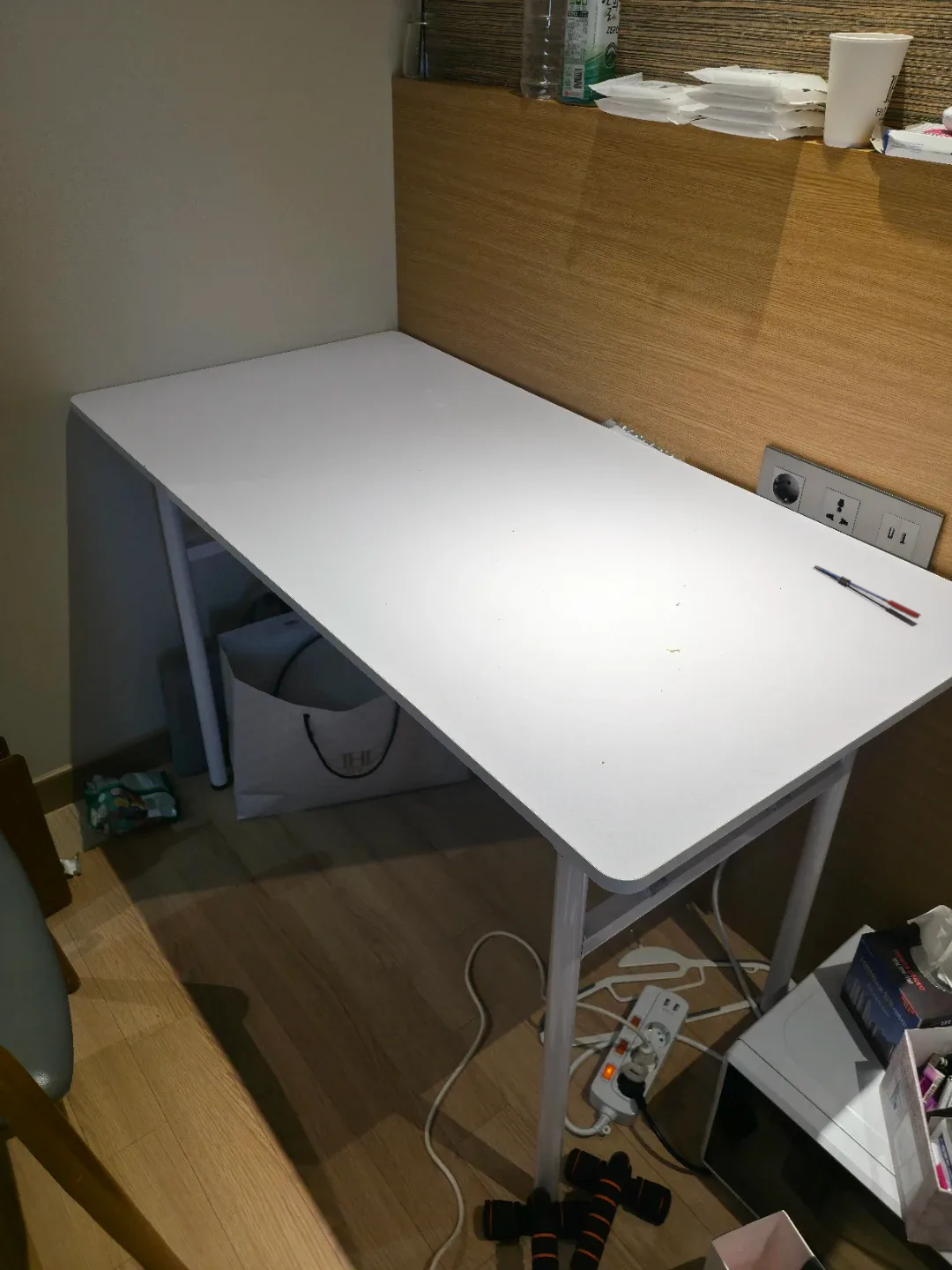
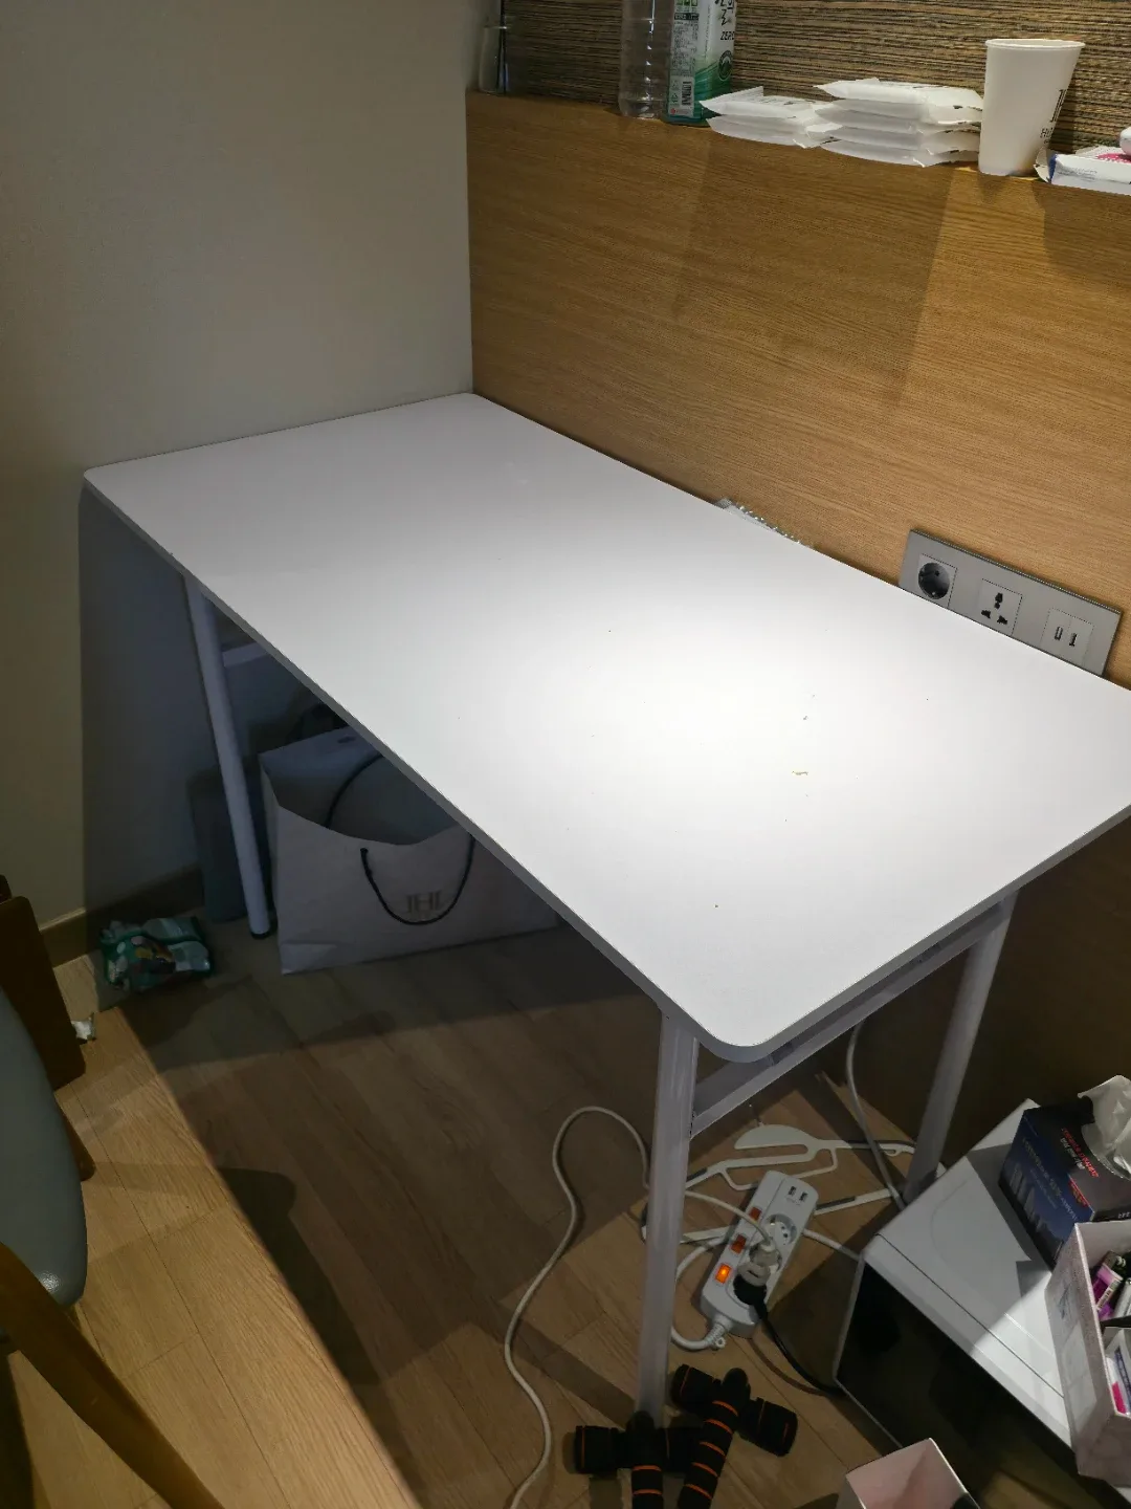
- pen [813,564,921,620]
